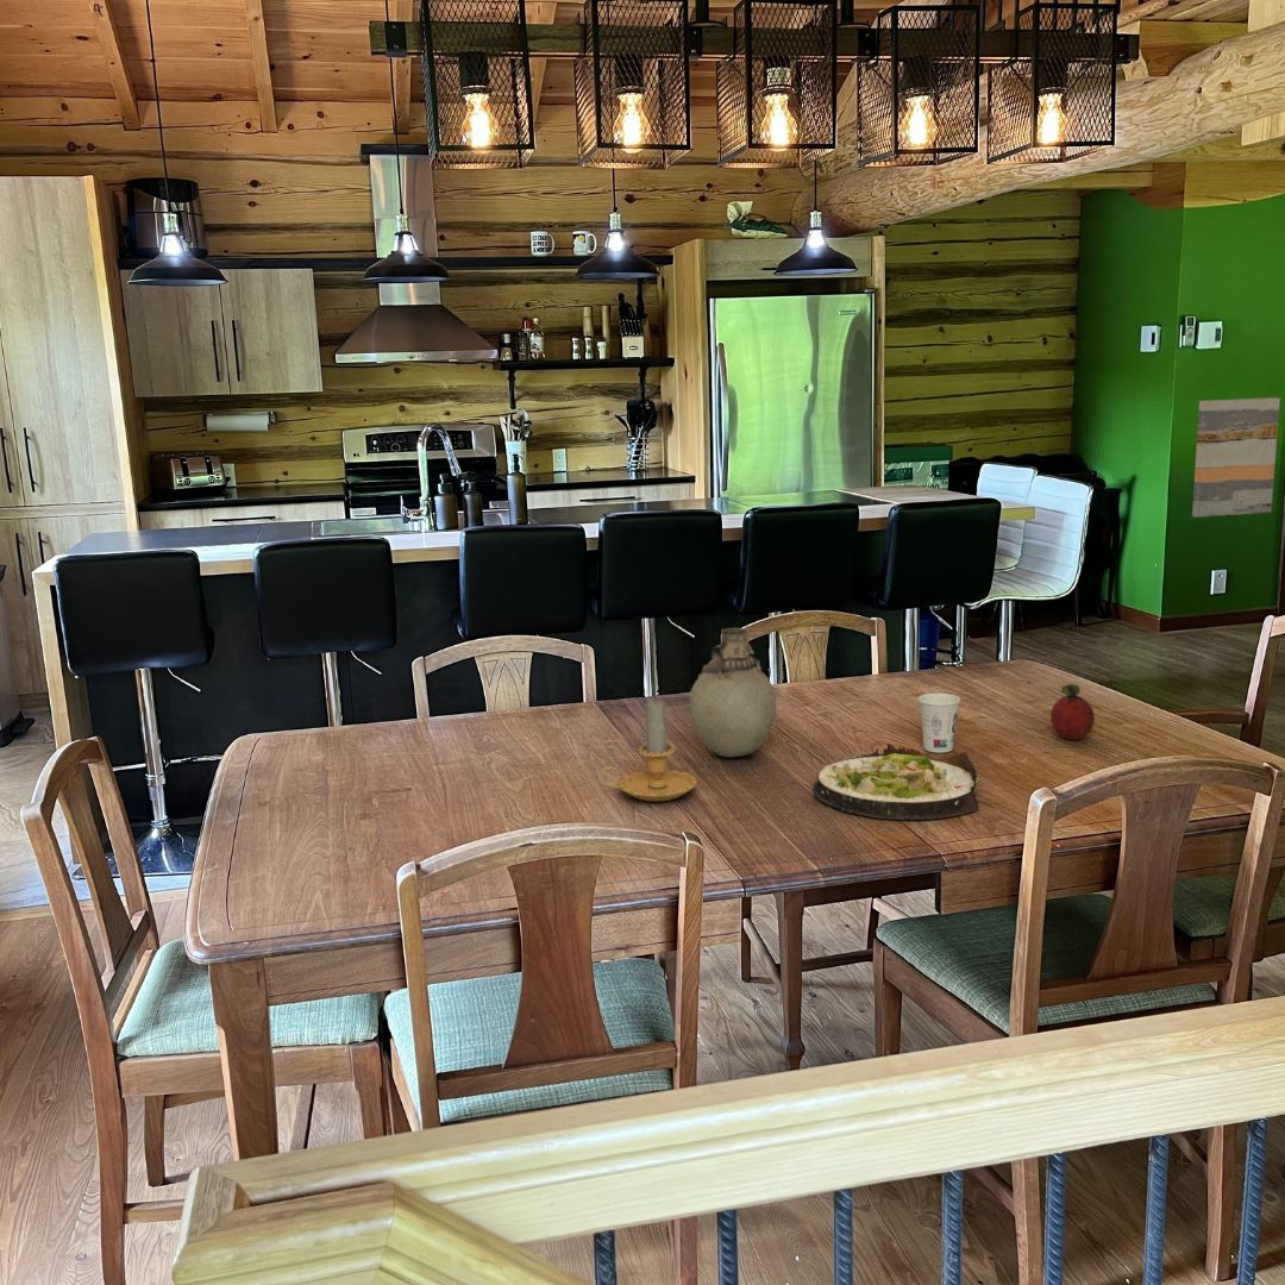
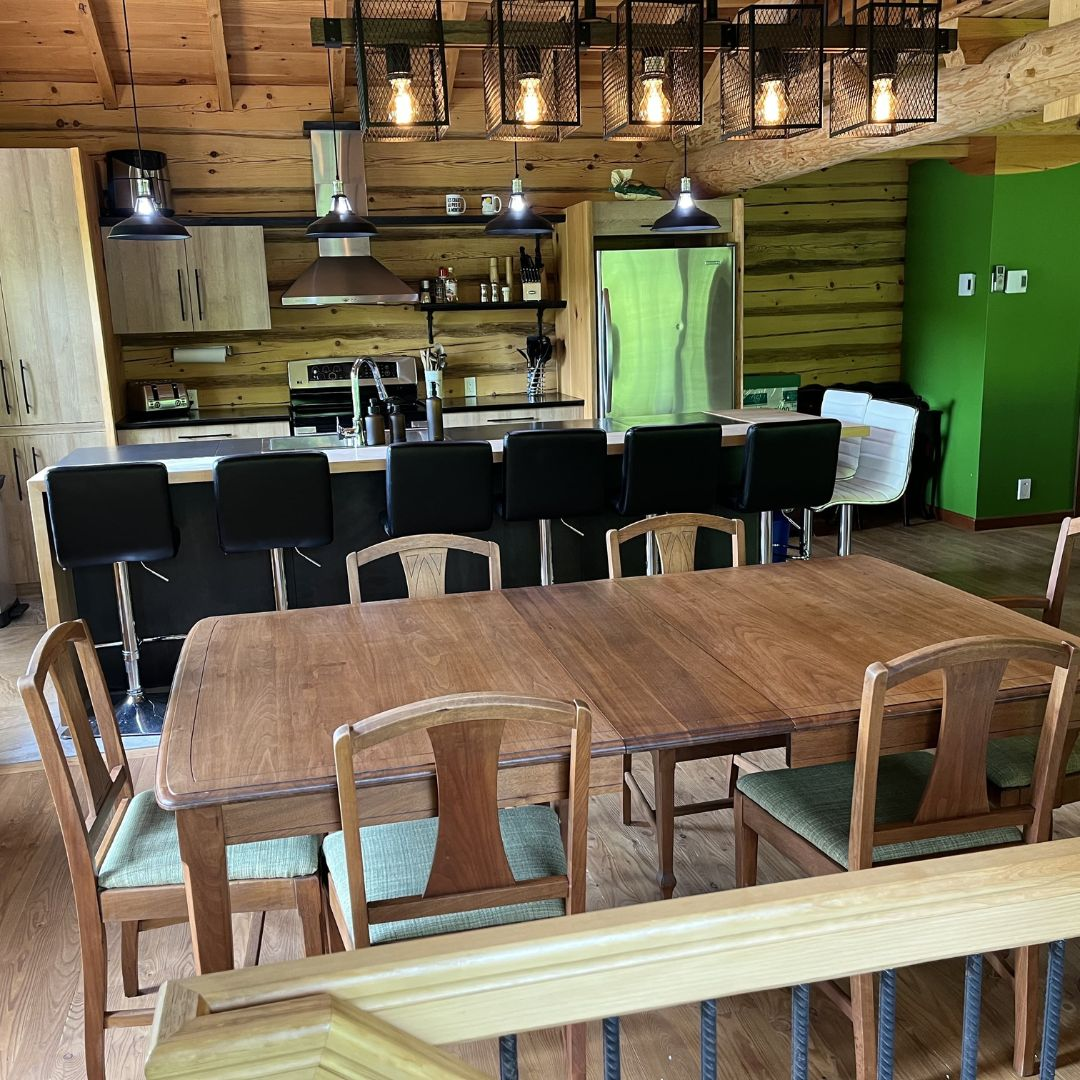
- fruit [1049,683,1096,741]
- vase [688,627,777,758]
- cup [916,692,961,754]
- candle [600,696,698,803]
- wall art [1191,396,1281,519]
- salad plate [813,742,979,821]
